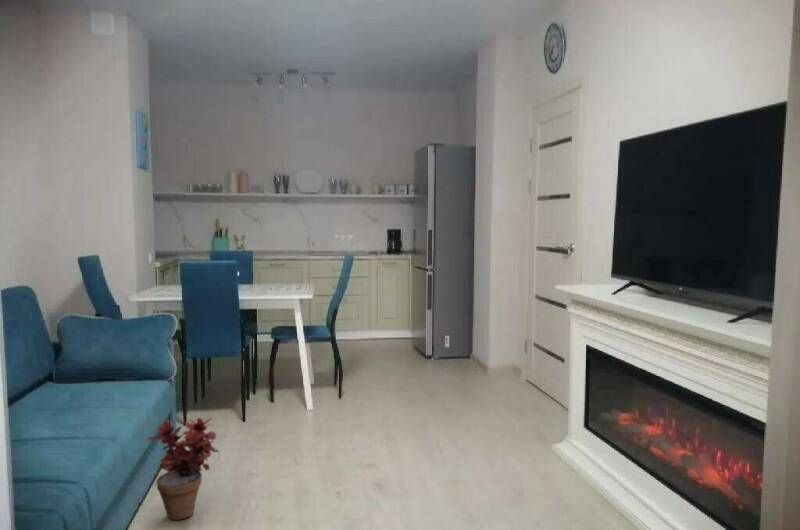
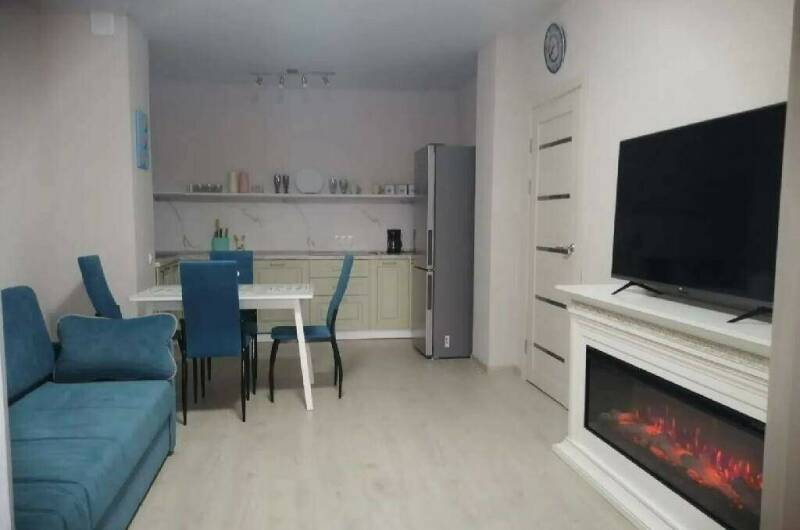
- potted plant [145,417,221,521]
